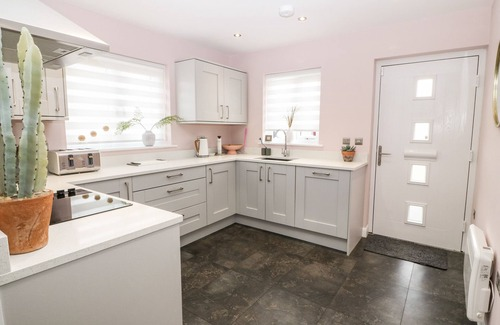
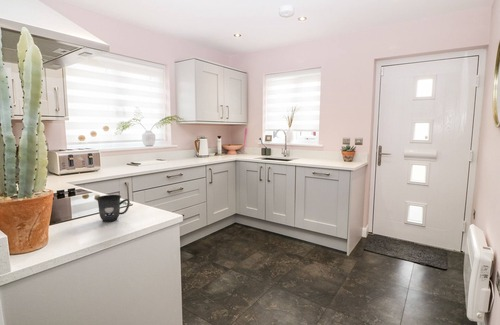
+ mug [96,194,131,223]
